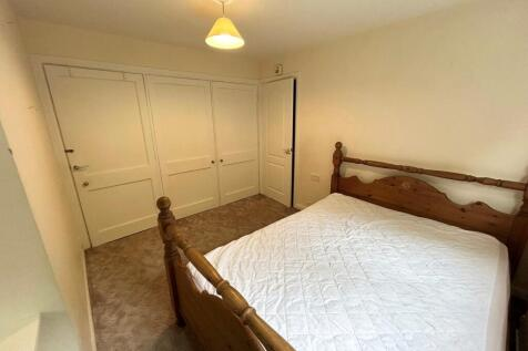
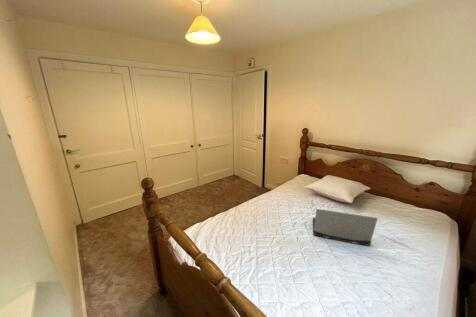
+ pillow [303,174,372,204]
+ laptop computer [312,208,378,247]
